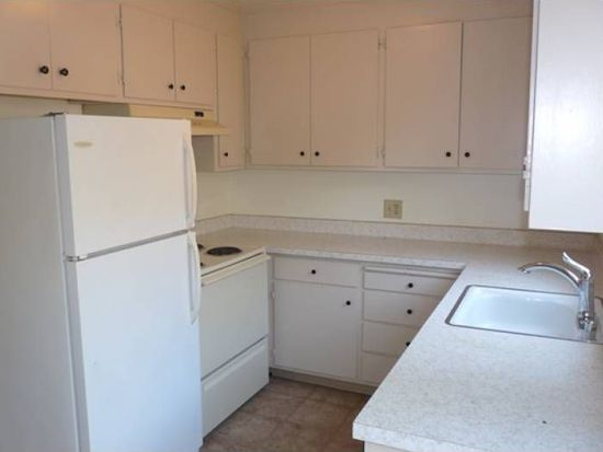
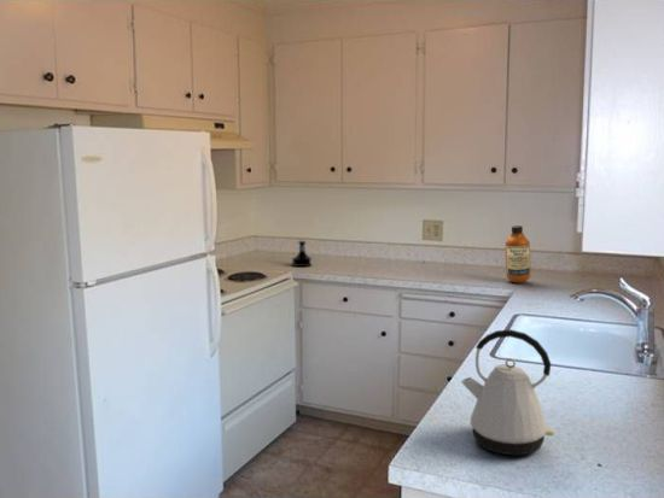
+ tequila bottle [291,240,314,268]
+ bottle [505,224,531,285]
+ kettle [460,328,555,456]
